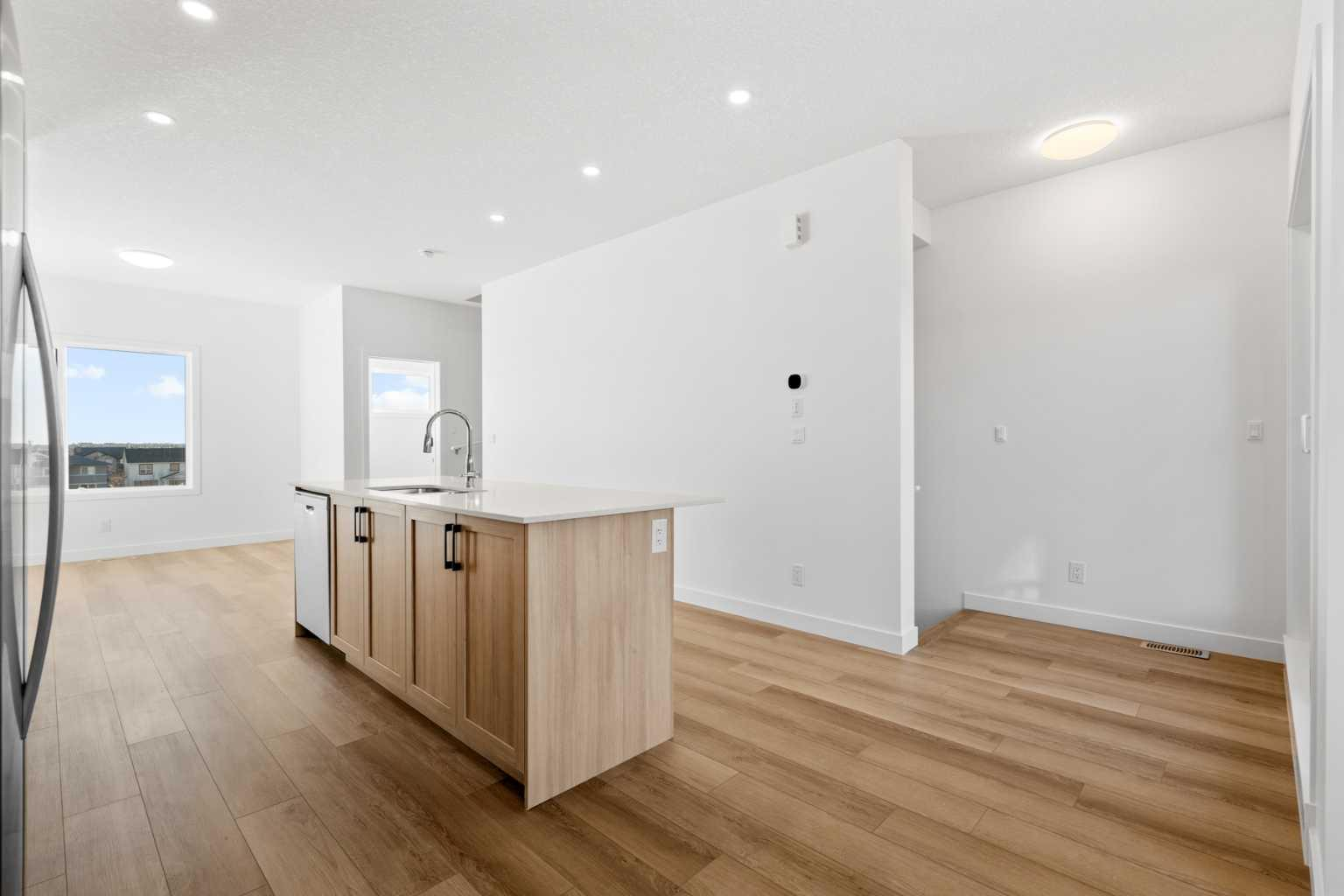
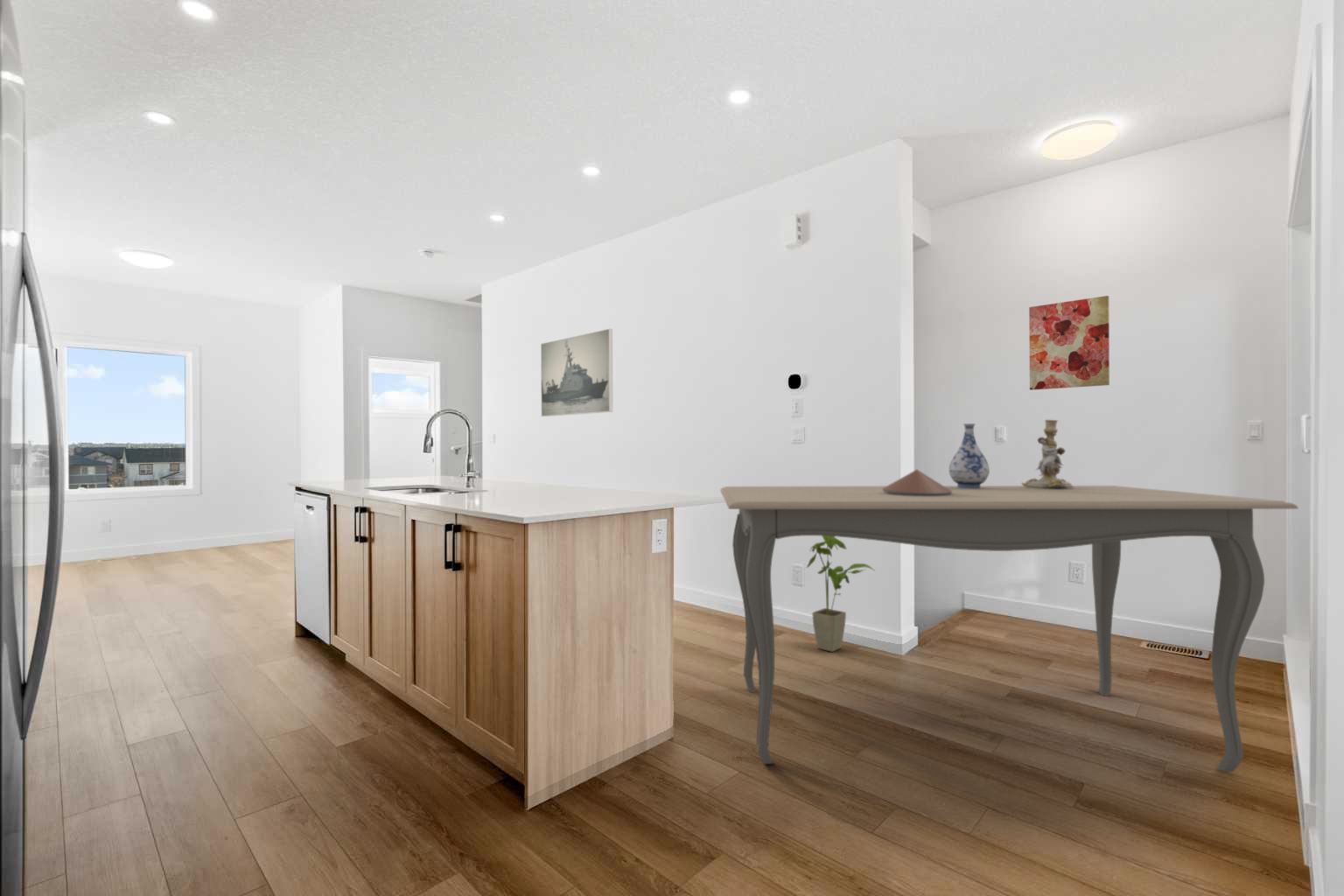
+ house plant [806,535,877,653]
+ decorative bowl [883,469,952,496]
+ candlestick [1020,418,1074,489]
+ wall art [1028,295,1110,391]
+ dining table [719,485,1299,773]
+ vase [949,423,991,488]
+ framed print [540,328,613,417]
